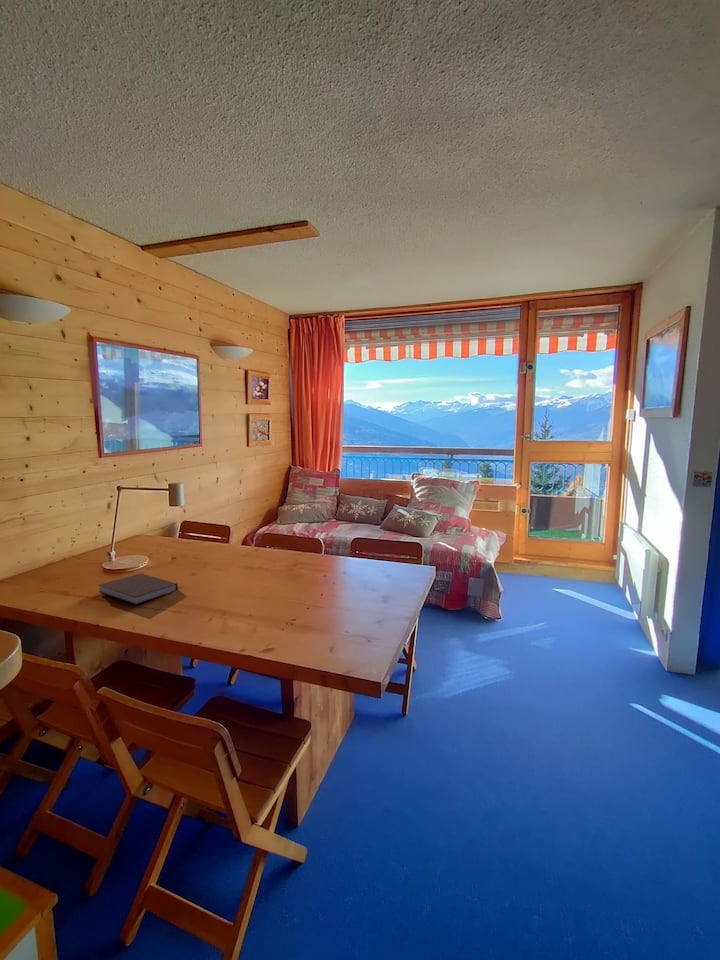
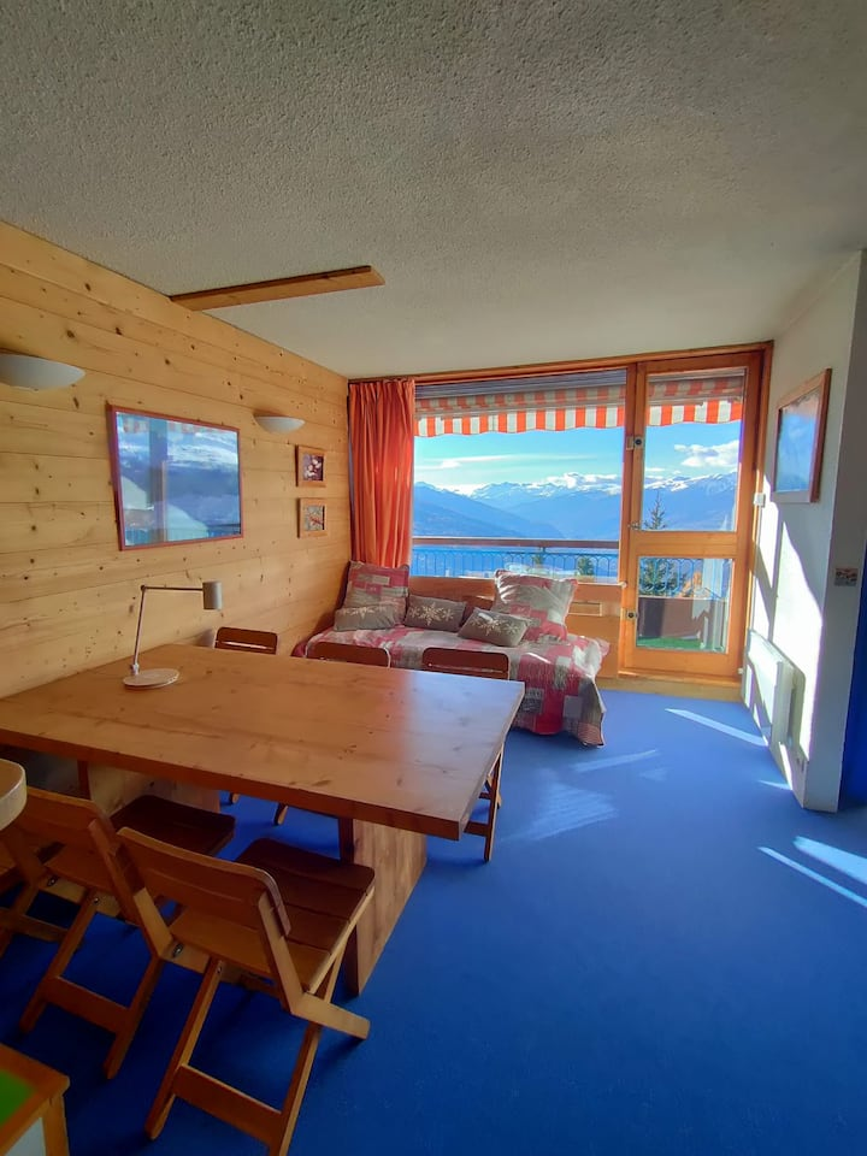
- notebook [98,572,179,606]
